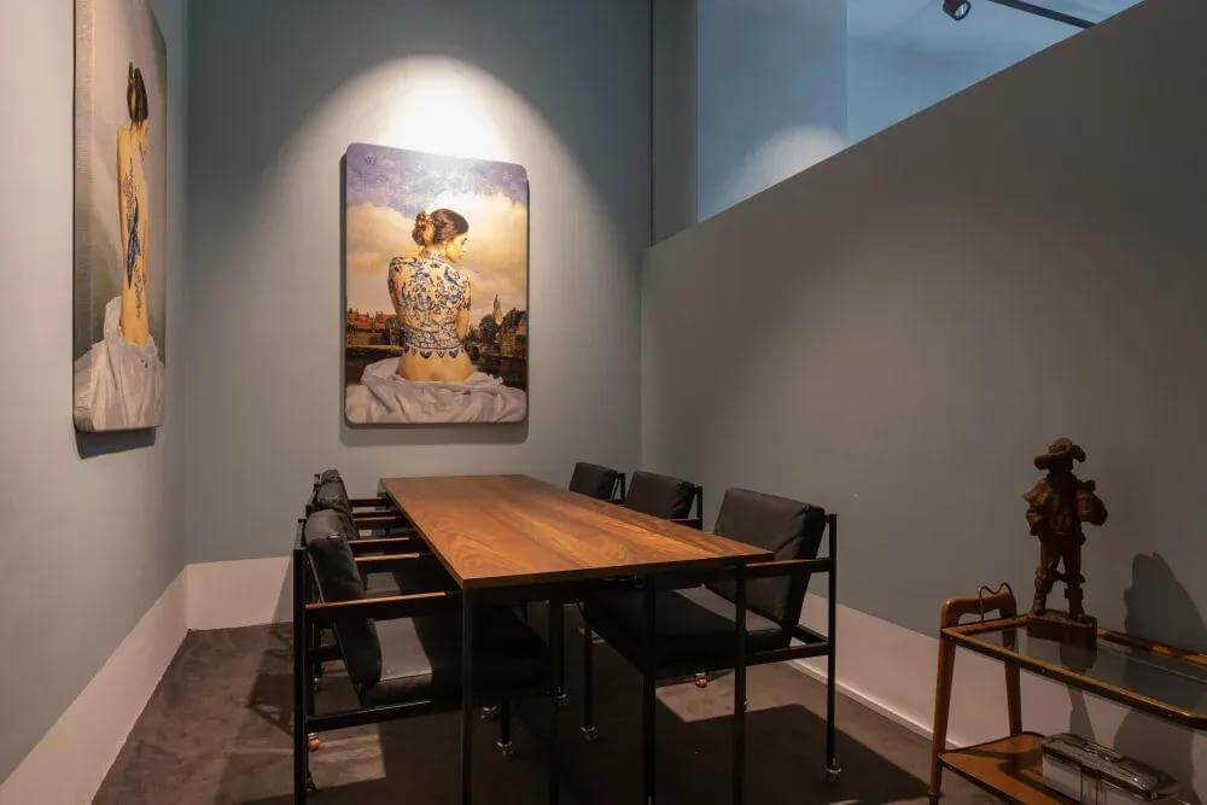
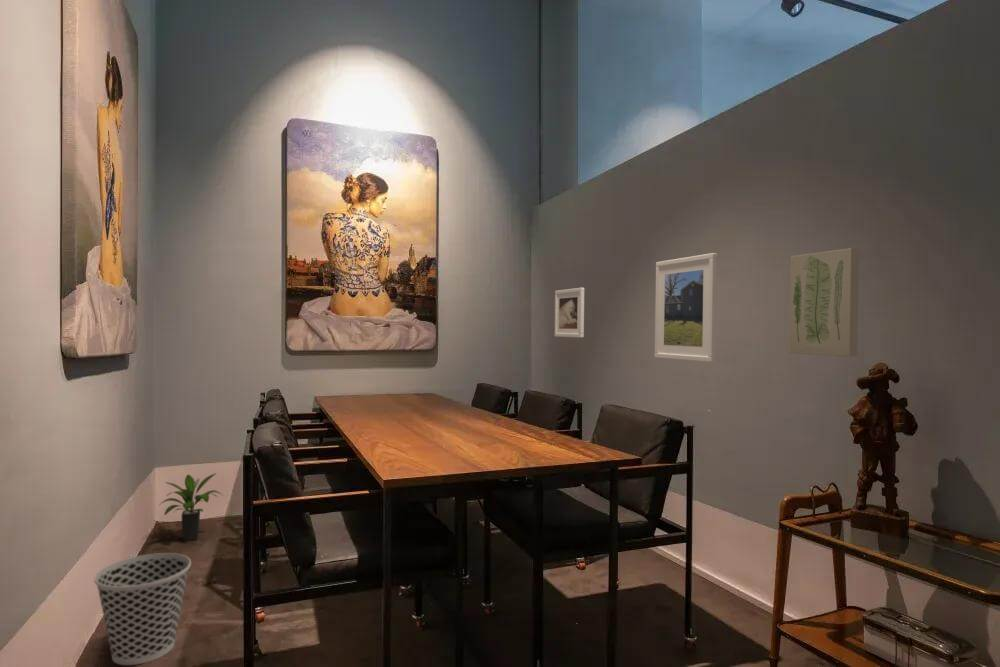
+ wall art [788,247,860,357]
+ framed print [554,287,585,339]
+ potted plant [160,472,223,542]
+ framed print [654,252,718,363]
+ wastebasket [93,552,192,666]
